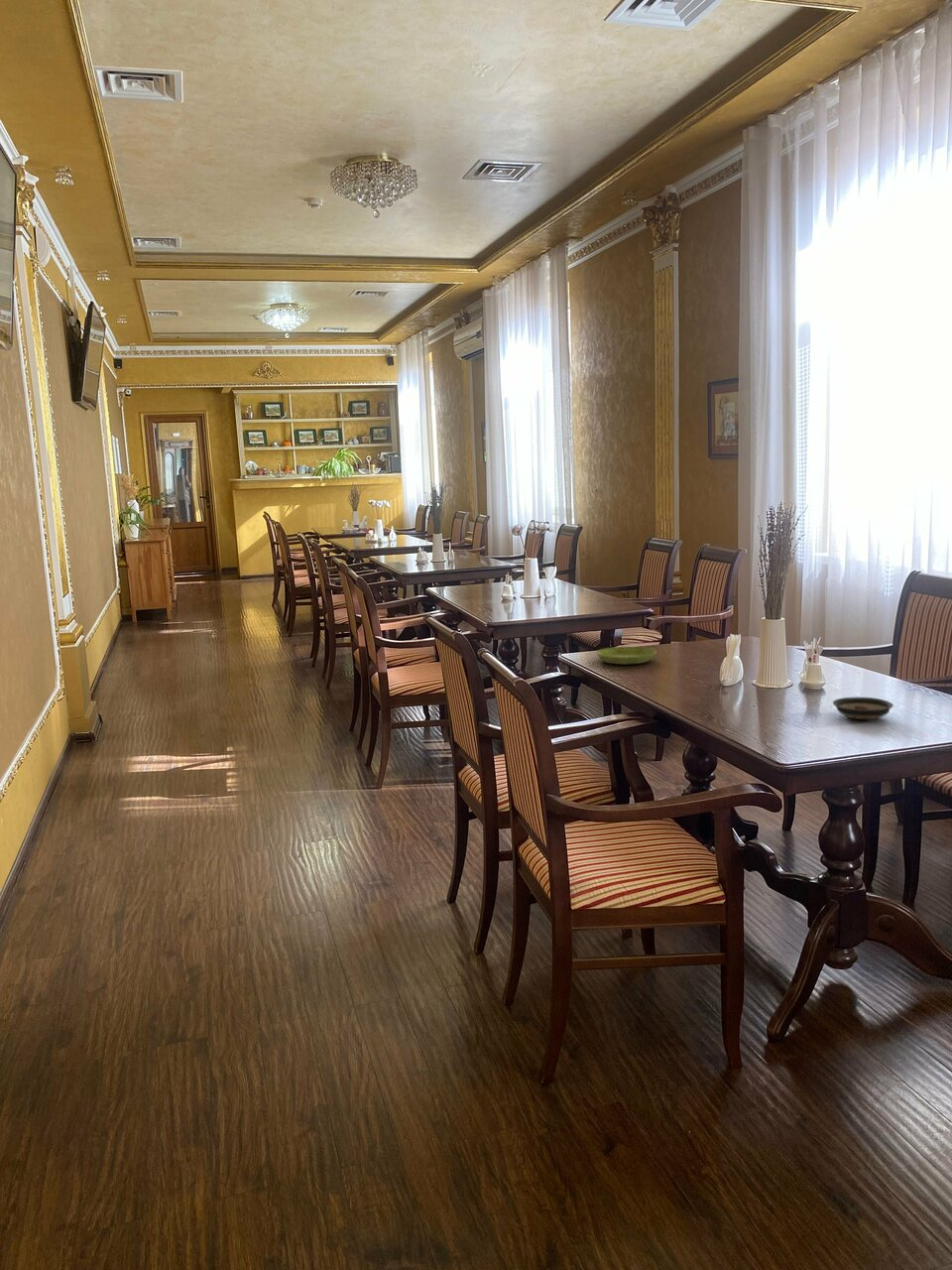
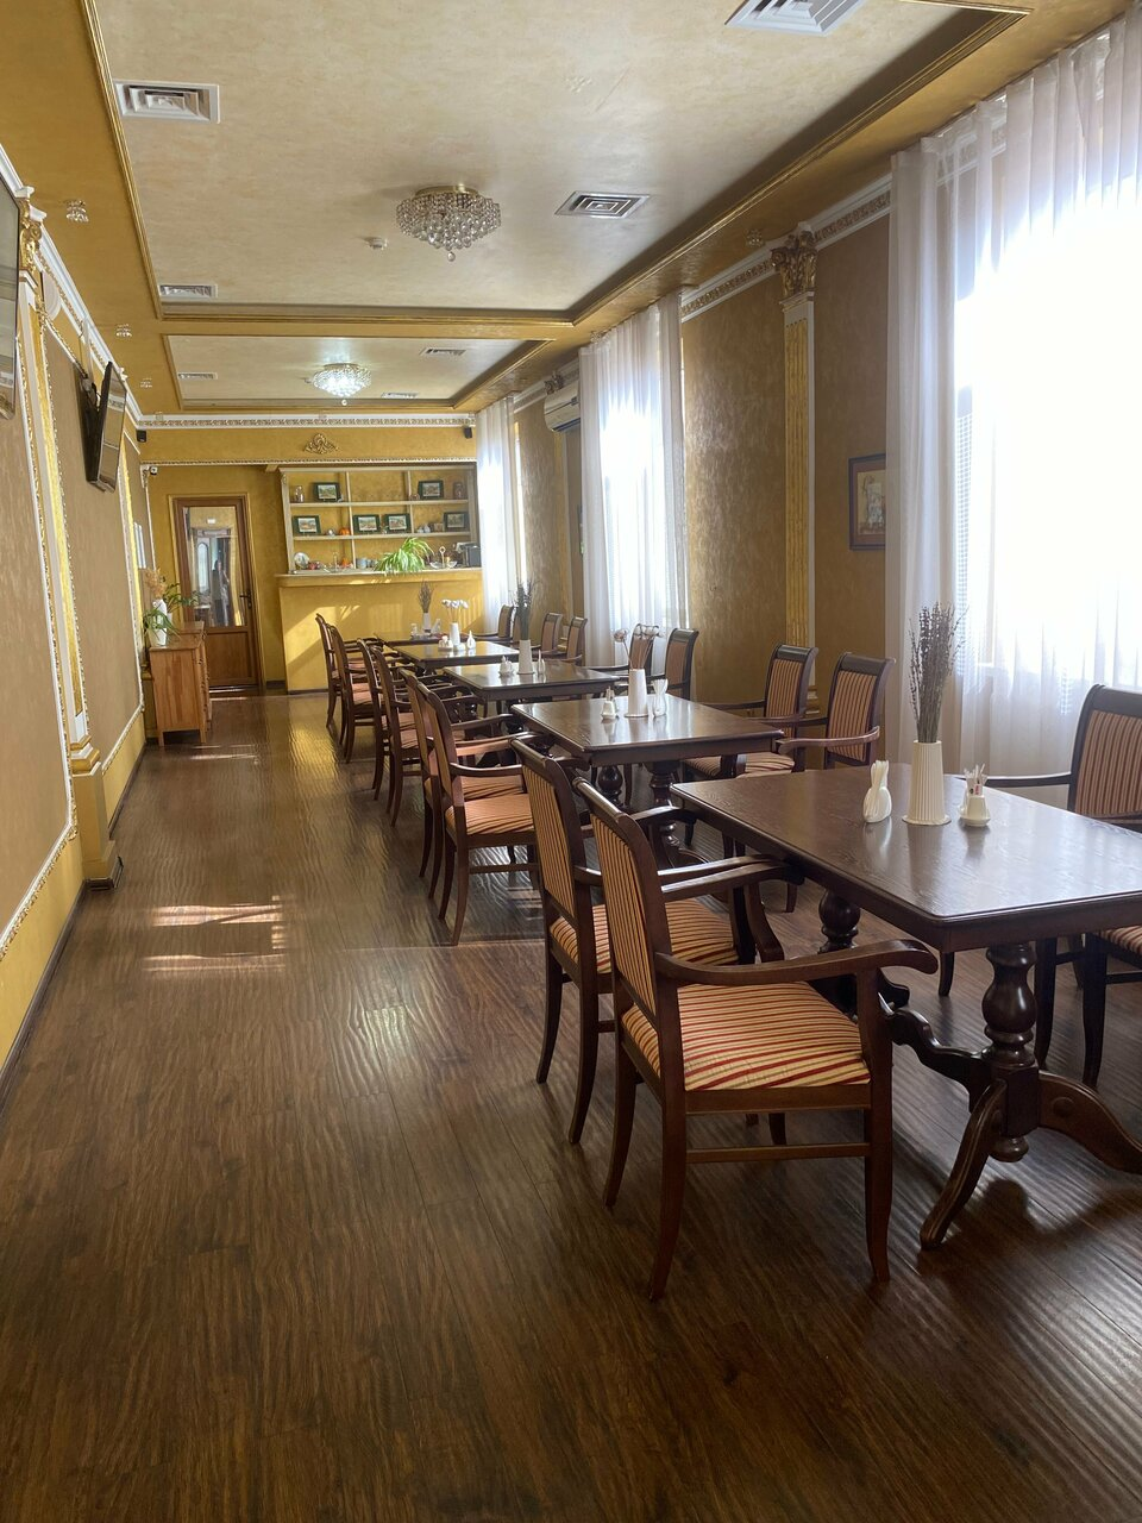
- saucer [832,697,894,720]
- saucer [595,646,657,665]
